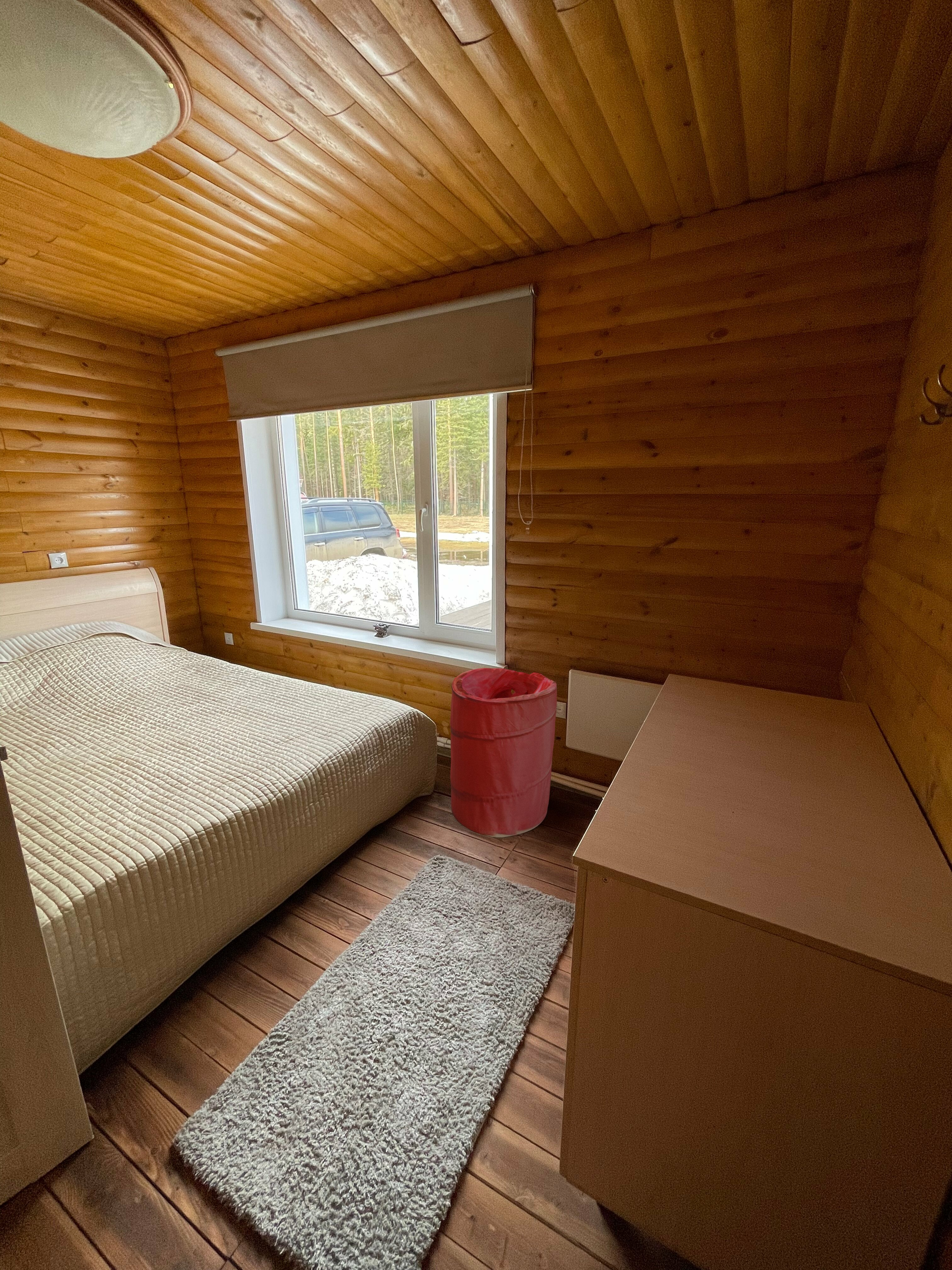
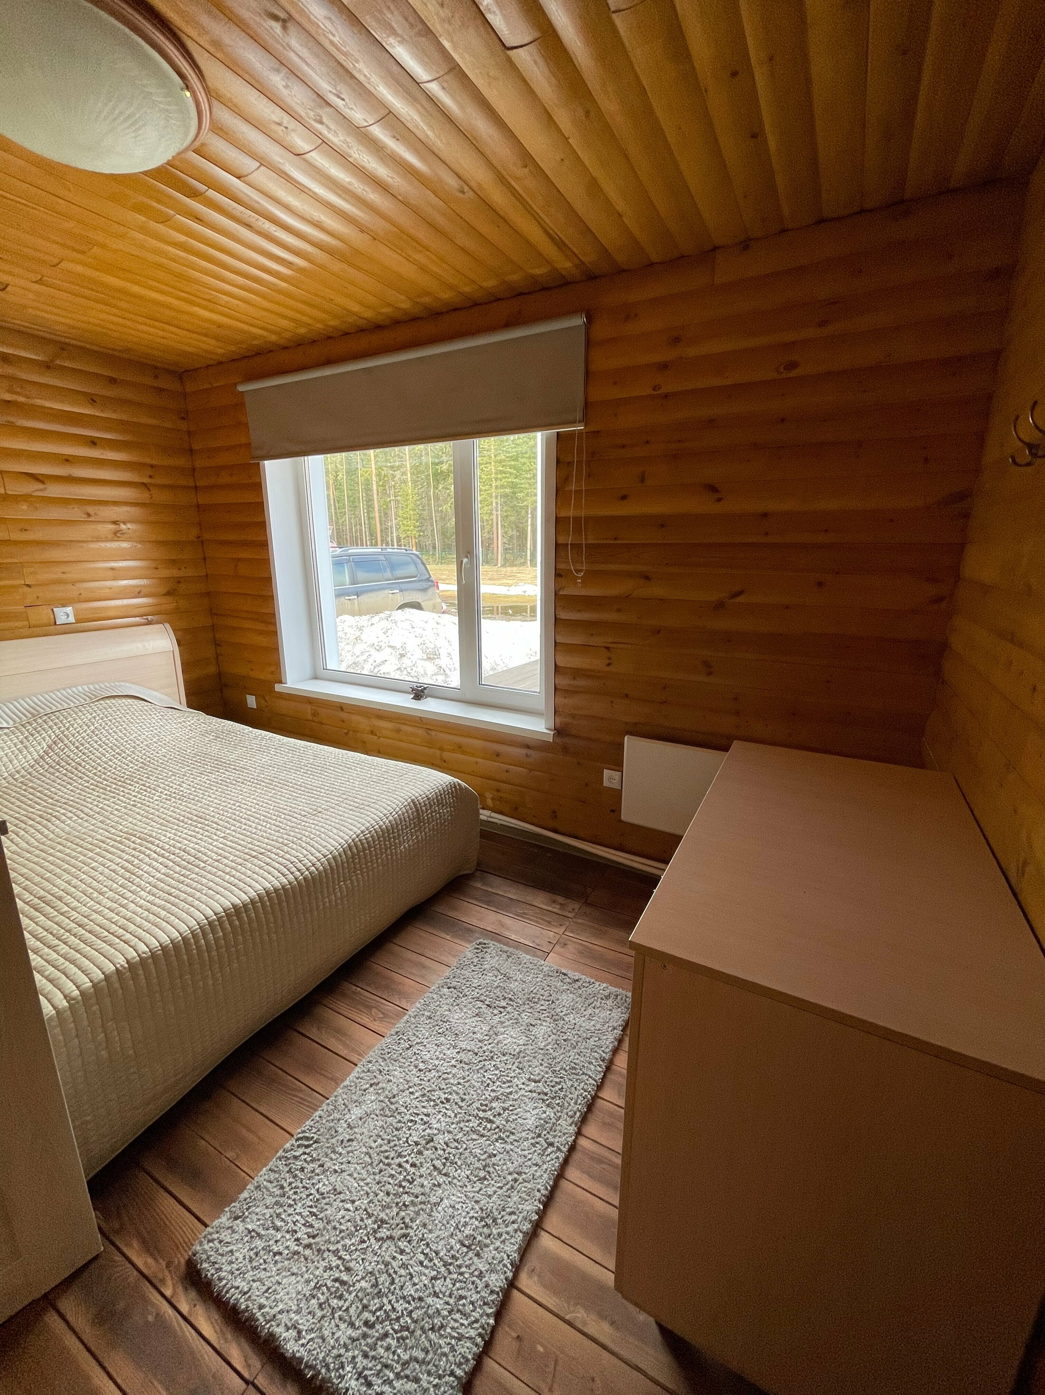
- laundry hamper [450,667,557,838]
